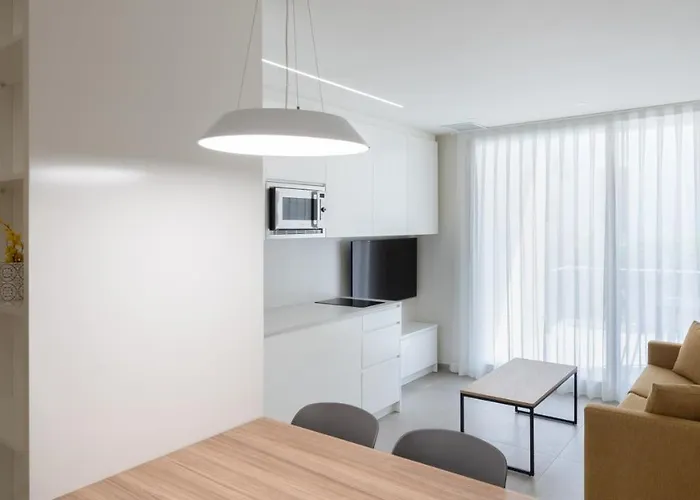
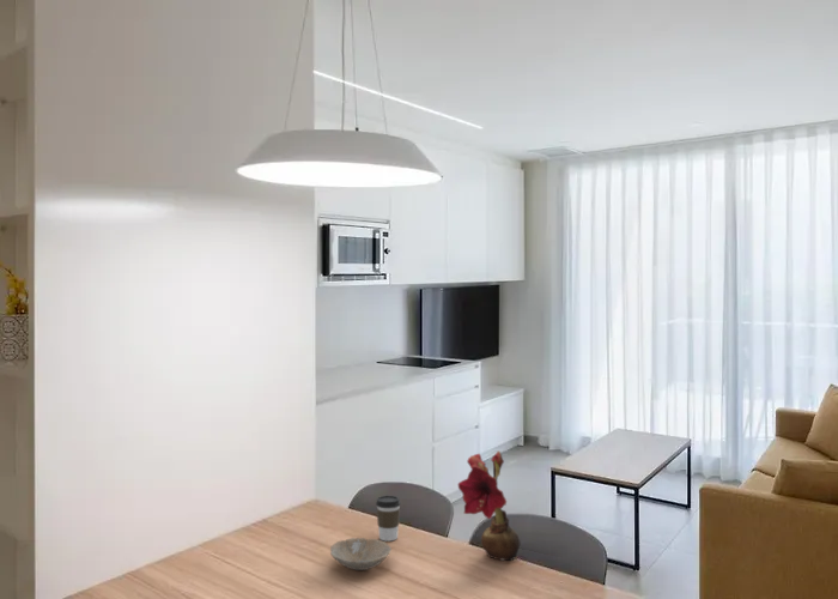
+ bowl [329,537,393,571]
+ coffee cup [375,495,402,543]
+ flower [457,449,522,562]
